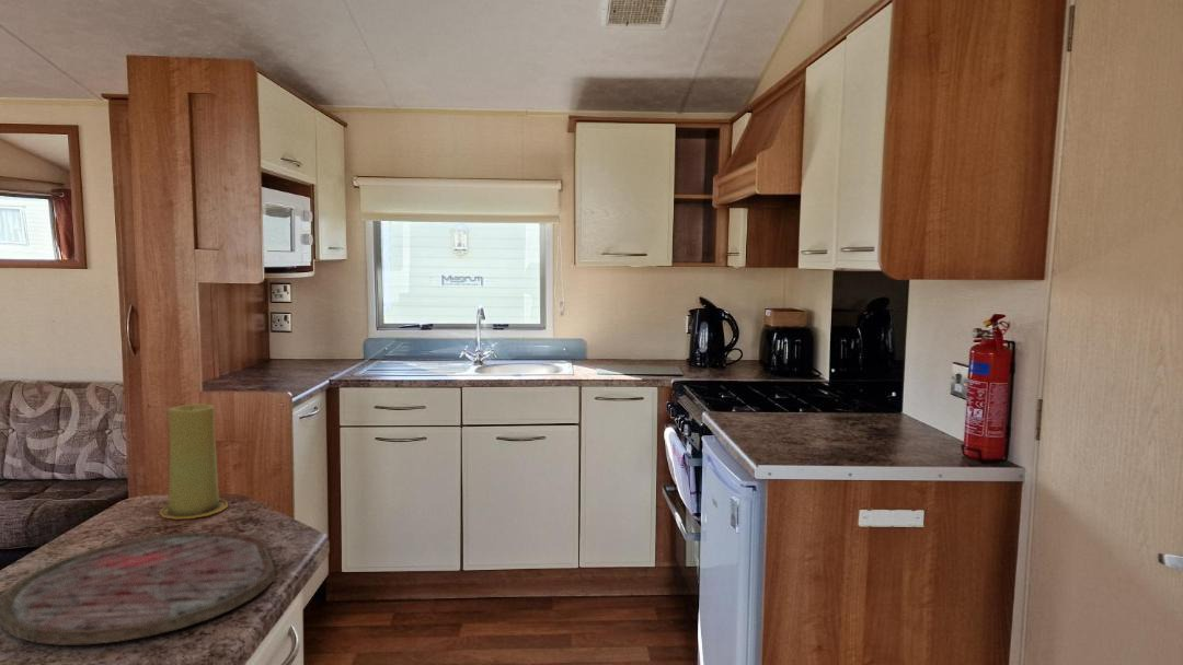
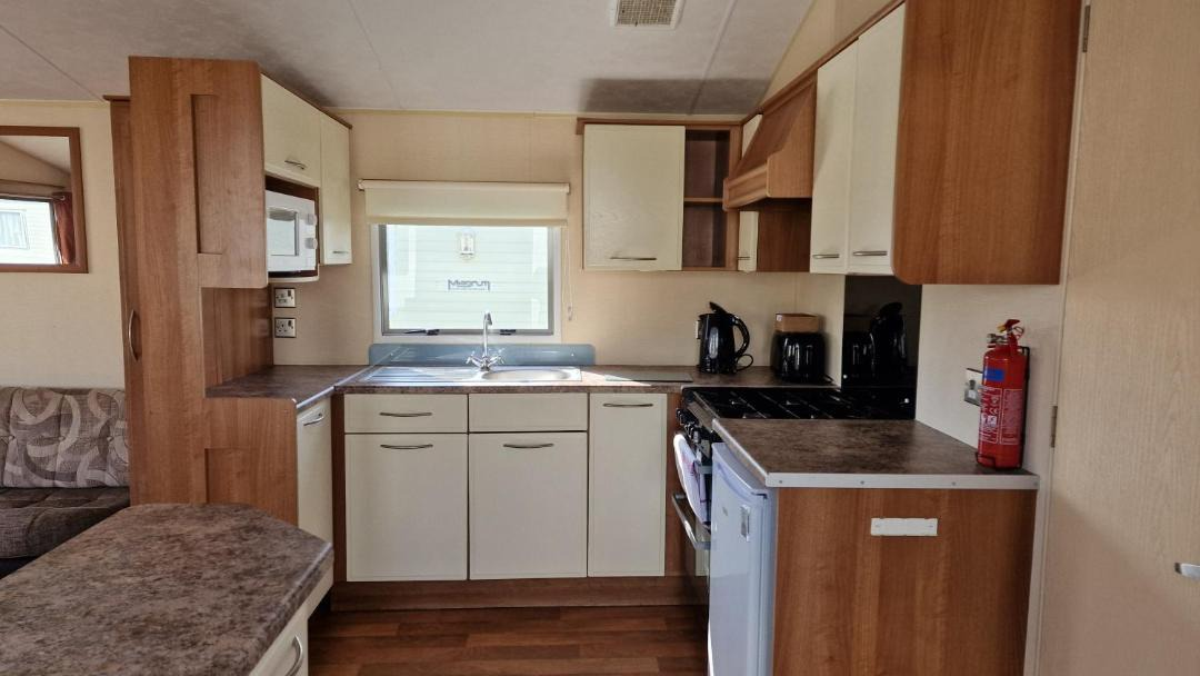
- candle [159,402,229,520]
- cutting board [0,532,276,646]
